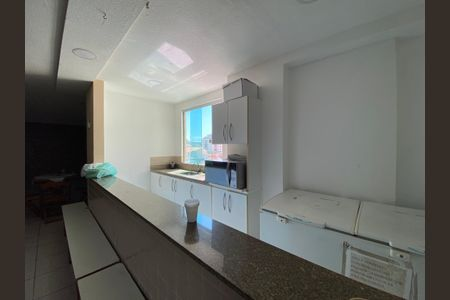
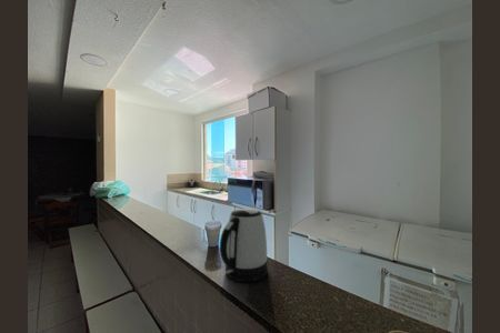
+ kettle [219,208,269,283]
